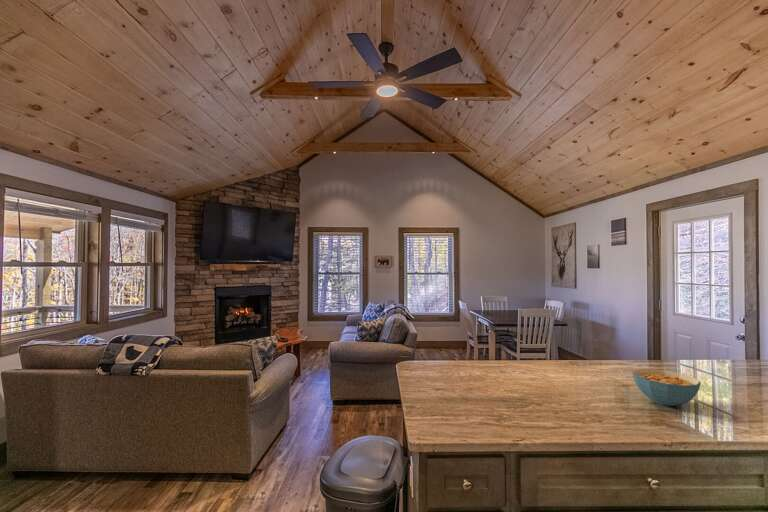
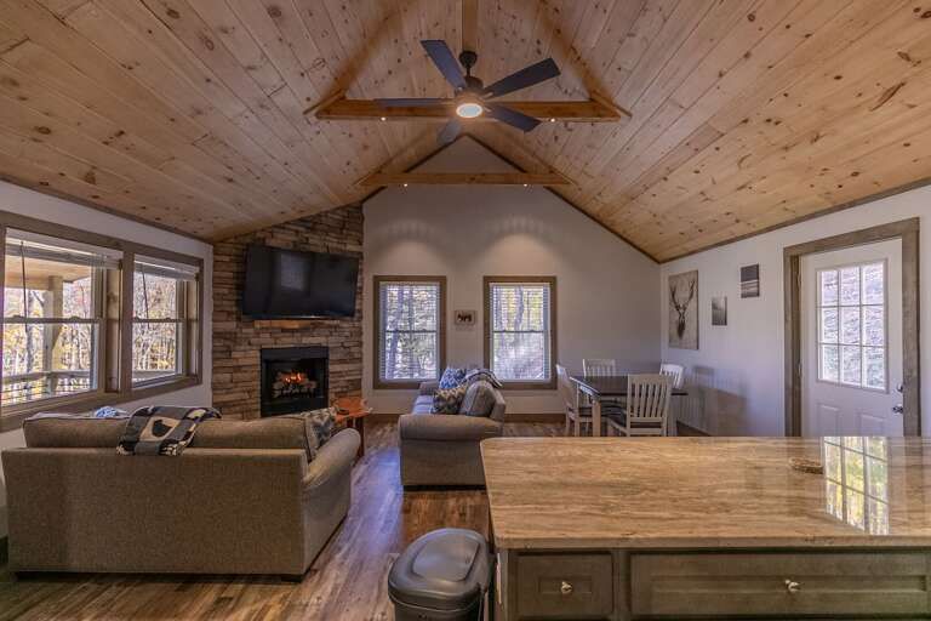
- cereal bowl [632,368,702,407]
